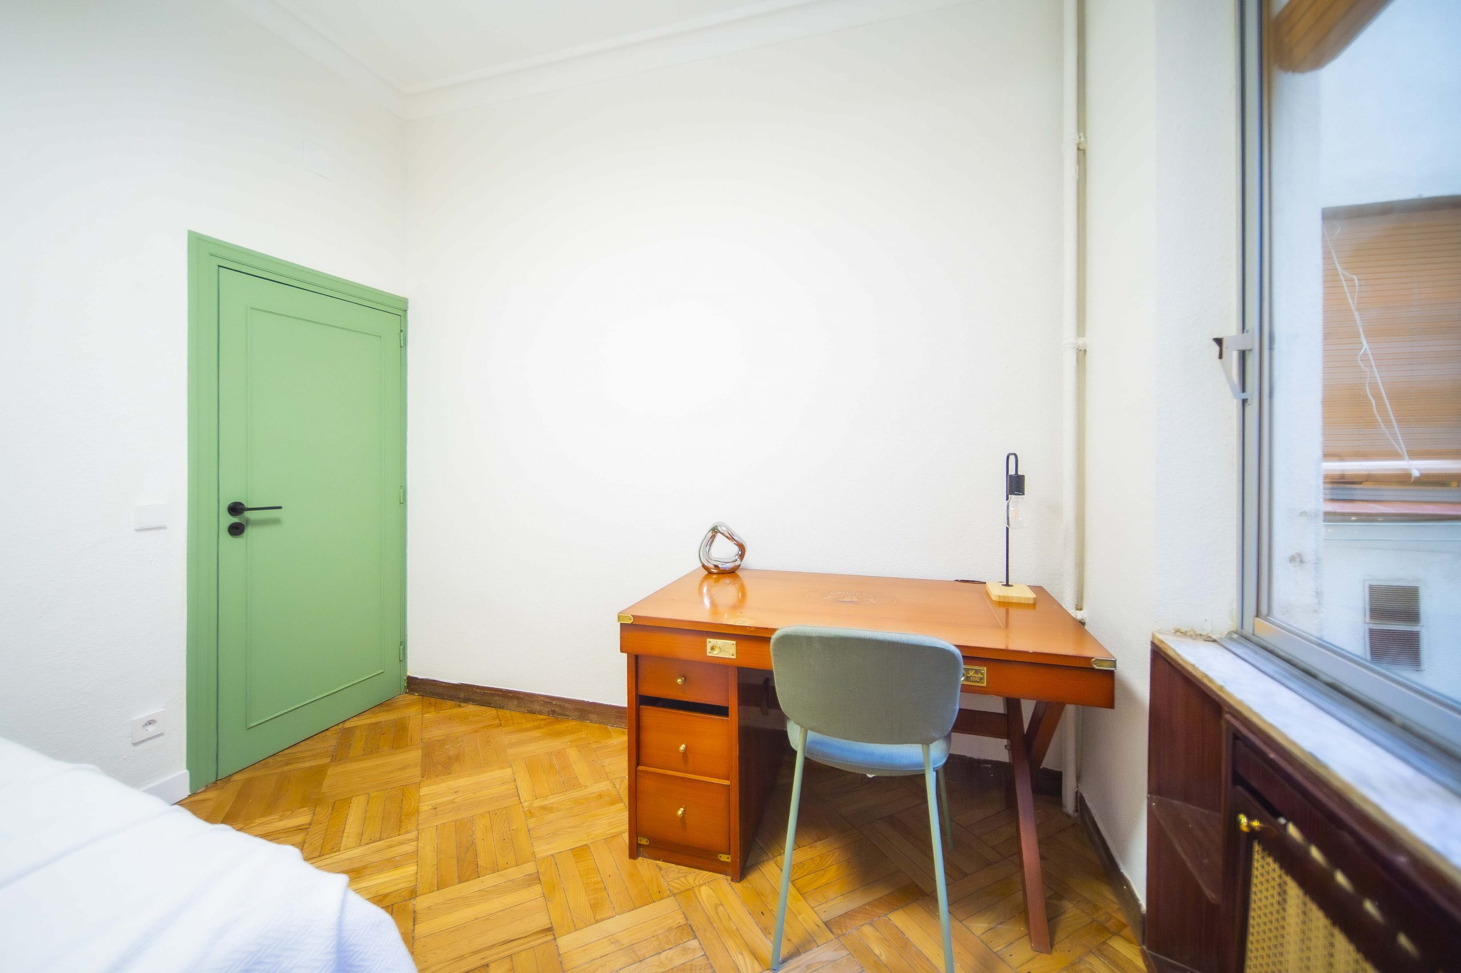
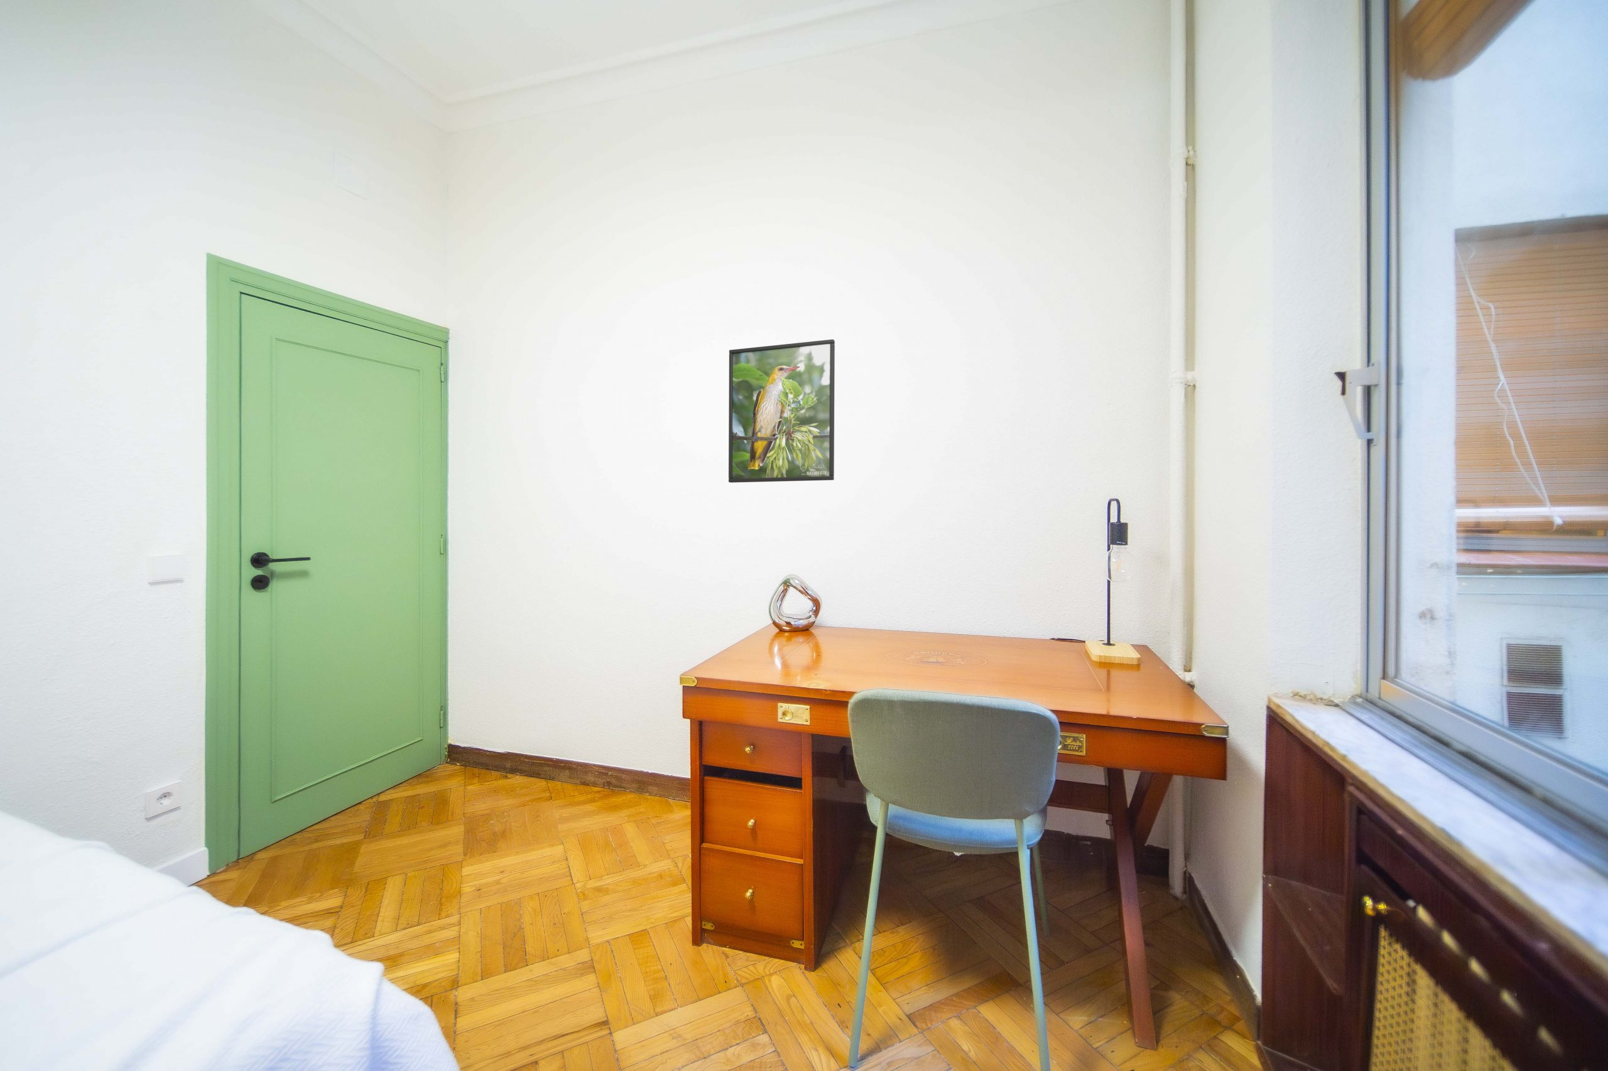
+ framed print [728,339,836,483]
